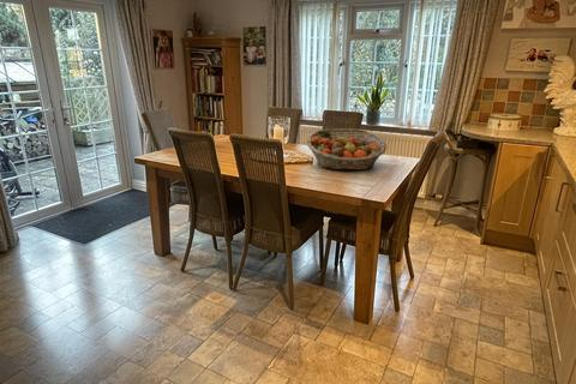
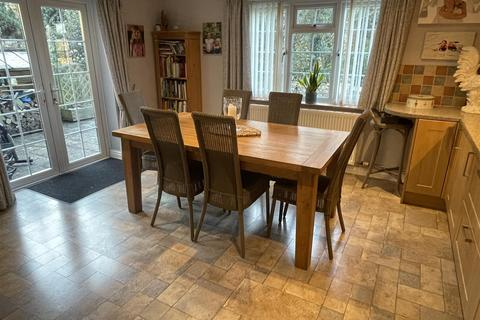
- fruit basket [306,127,388,172]
